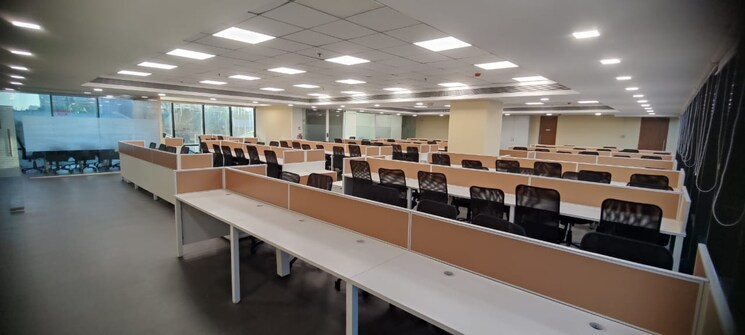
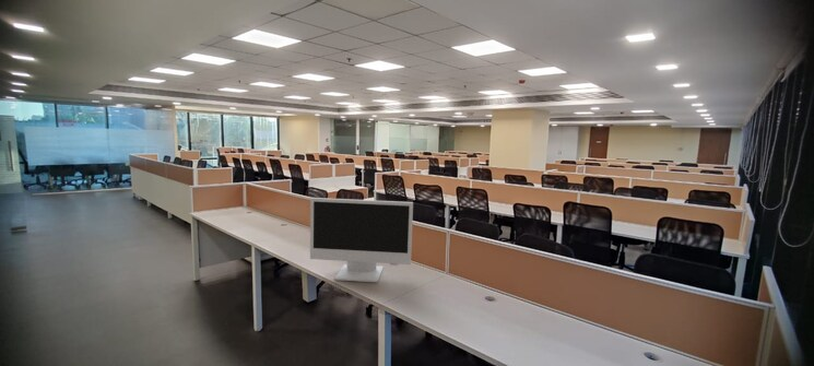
+ monitor [309,197,414,284]
